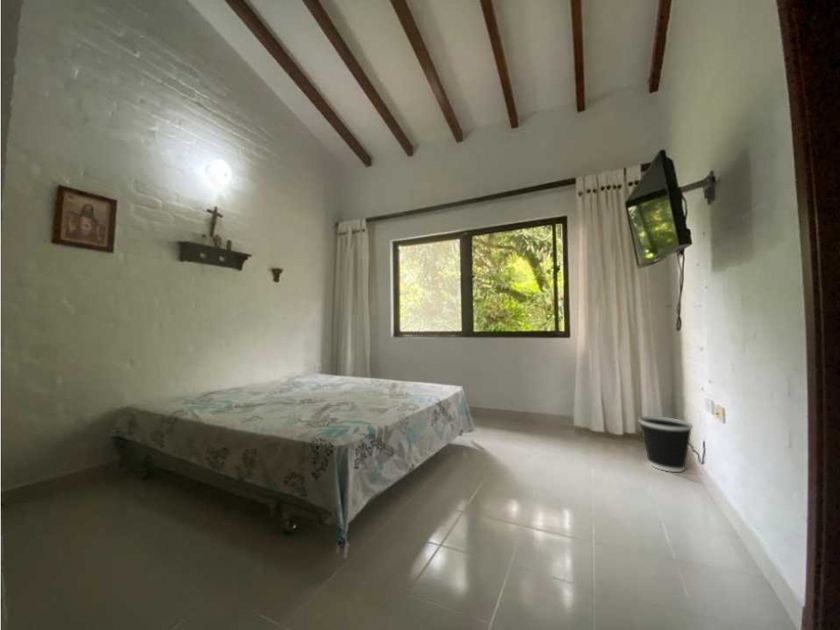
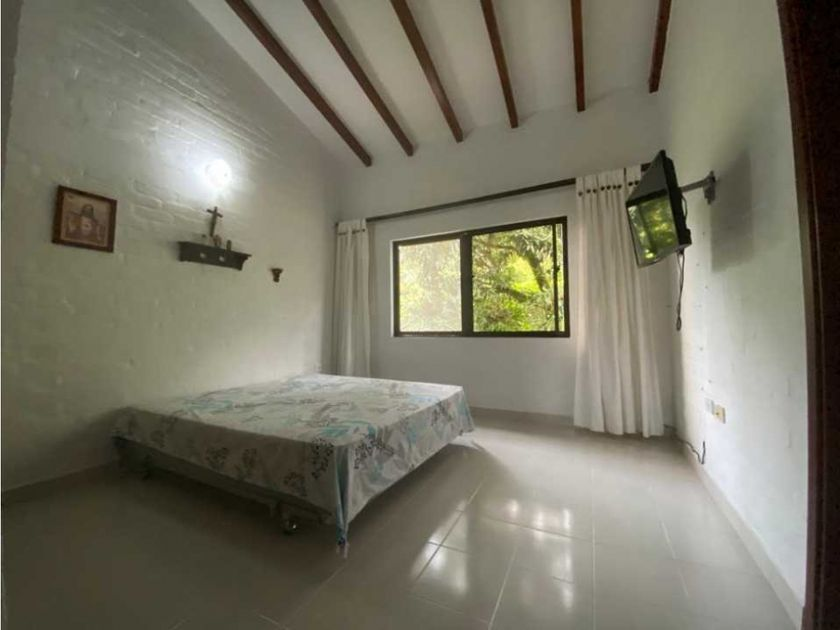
- wastebasket [637,415,694,473]
